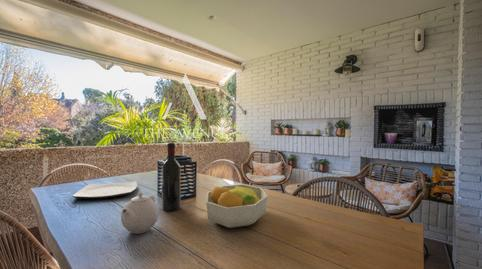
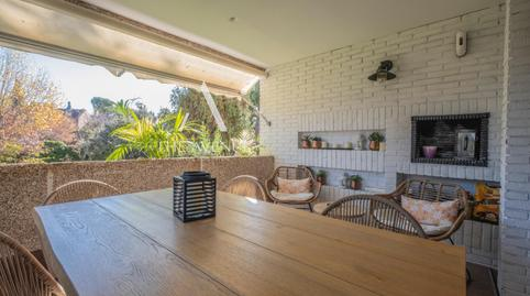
- teapot [120,191,160,235]
- plate [71,180,138,199]
- wine bottle [161,142,181,212]
- fruit bowl [205,183,269,229]
